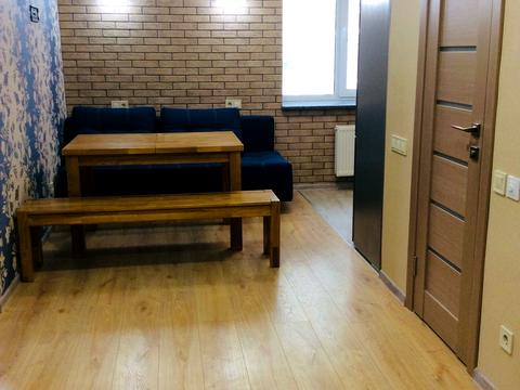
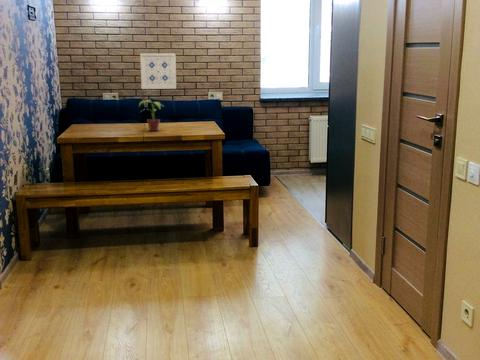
+ wall art [139,53,177,90]
+ potted plant [138,99,165,132]
